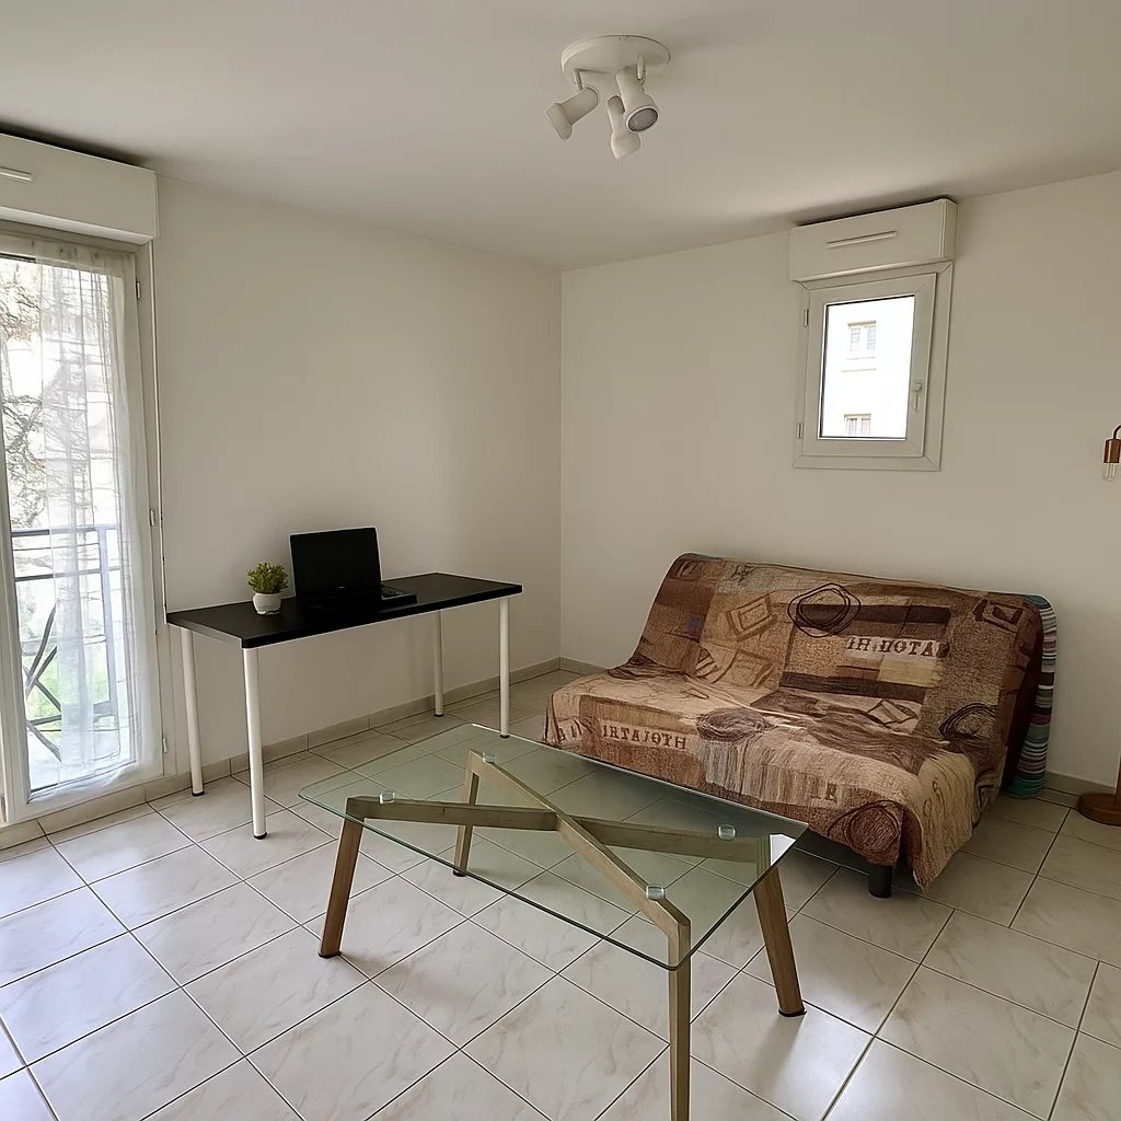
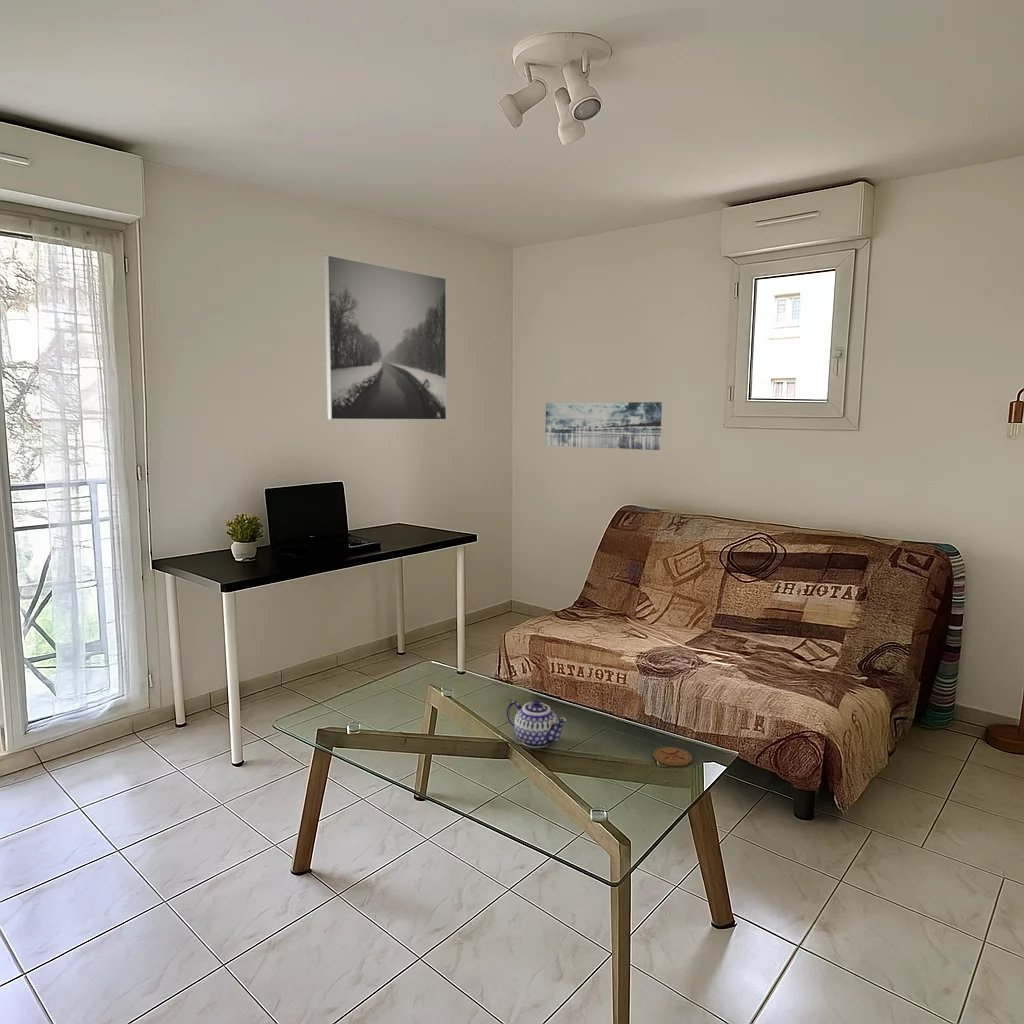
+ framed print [323,254,447,421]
+ wall art [544,401,663,451]
+ teapot [506,699,568,749]
+ coaster [652,746,693,767]
